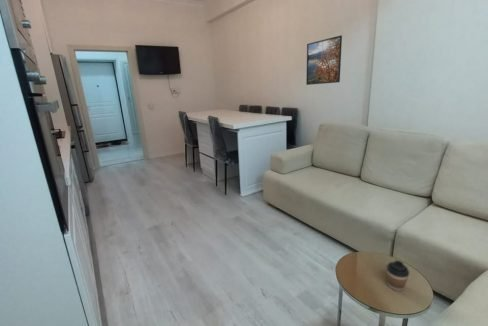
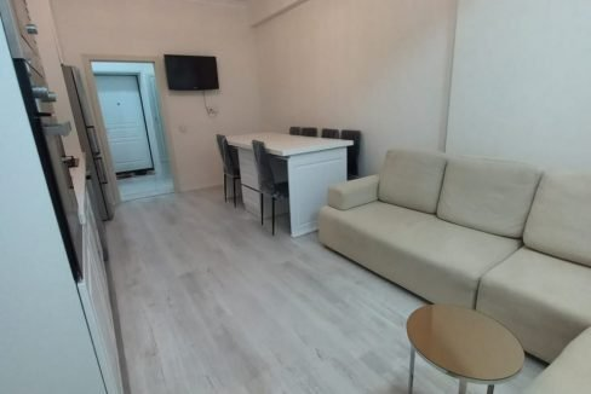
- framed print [305,34,343,86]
- coffee cup [386,259,410,292]
